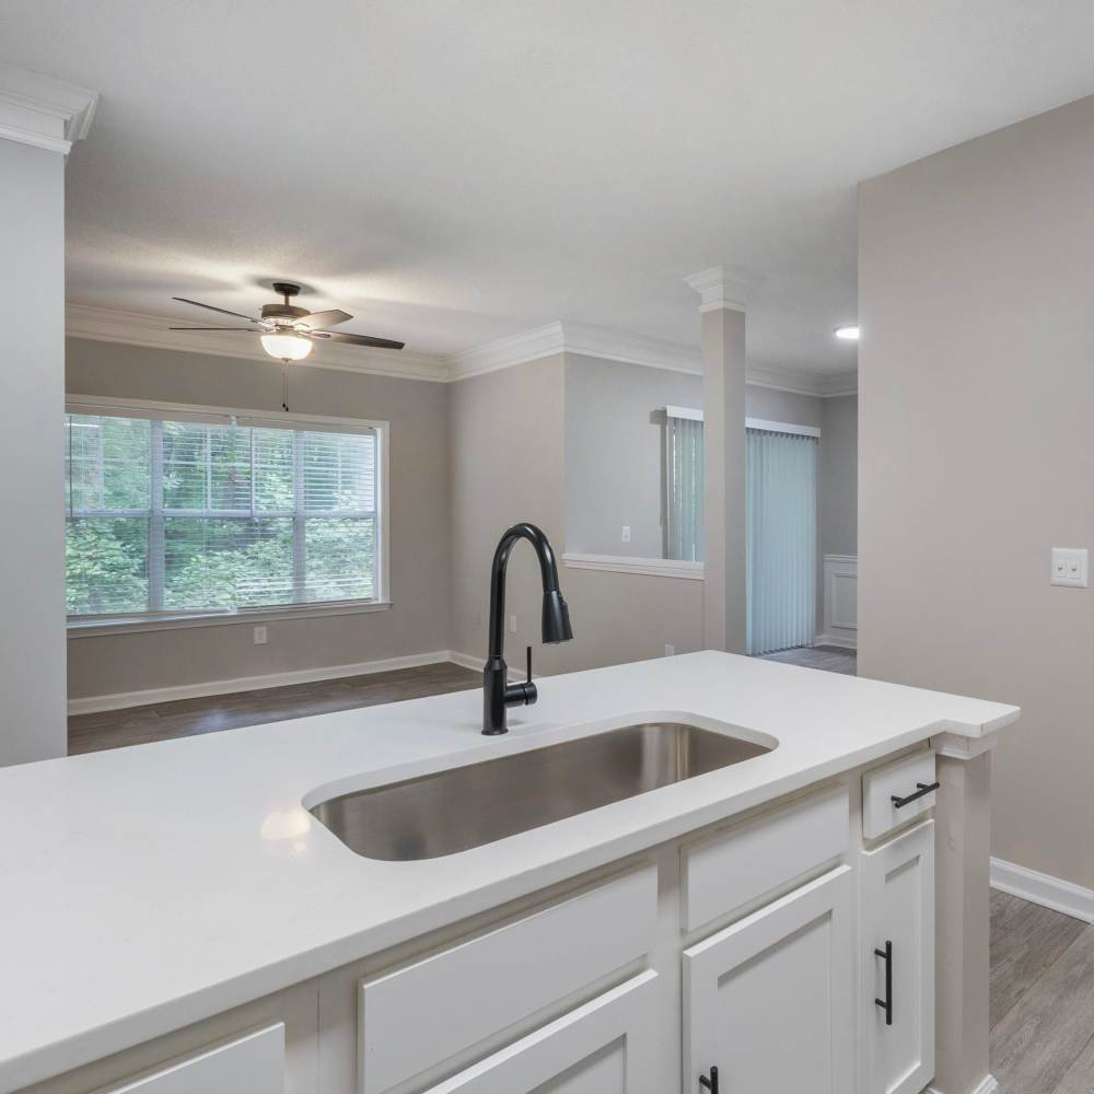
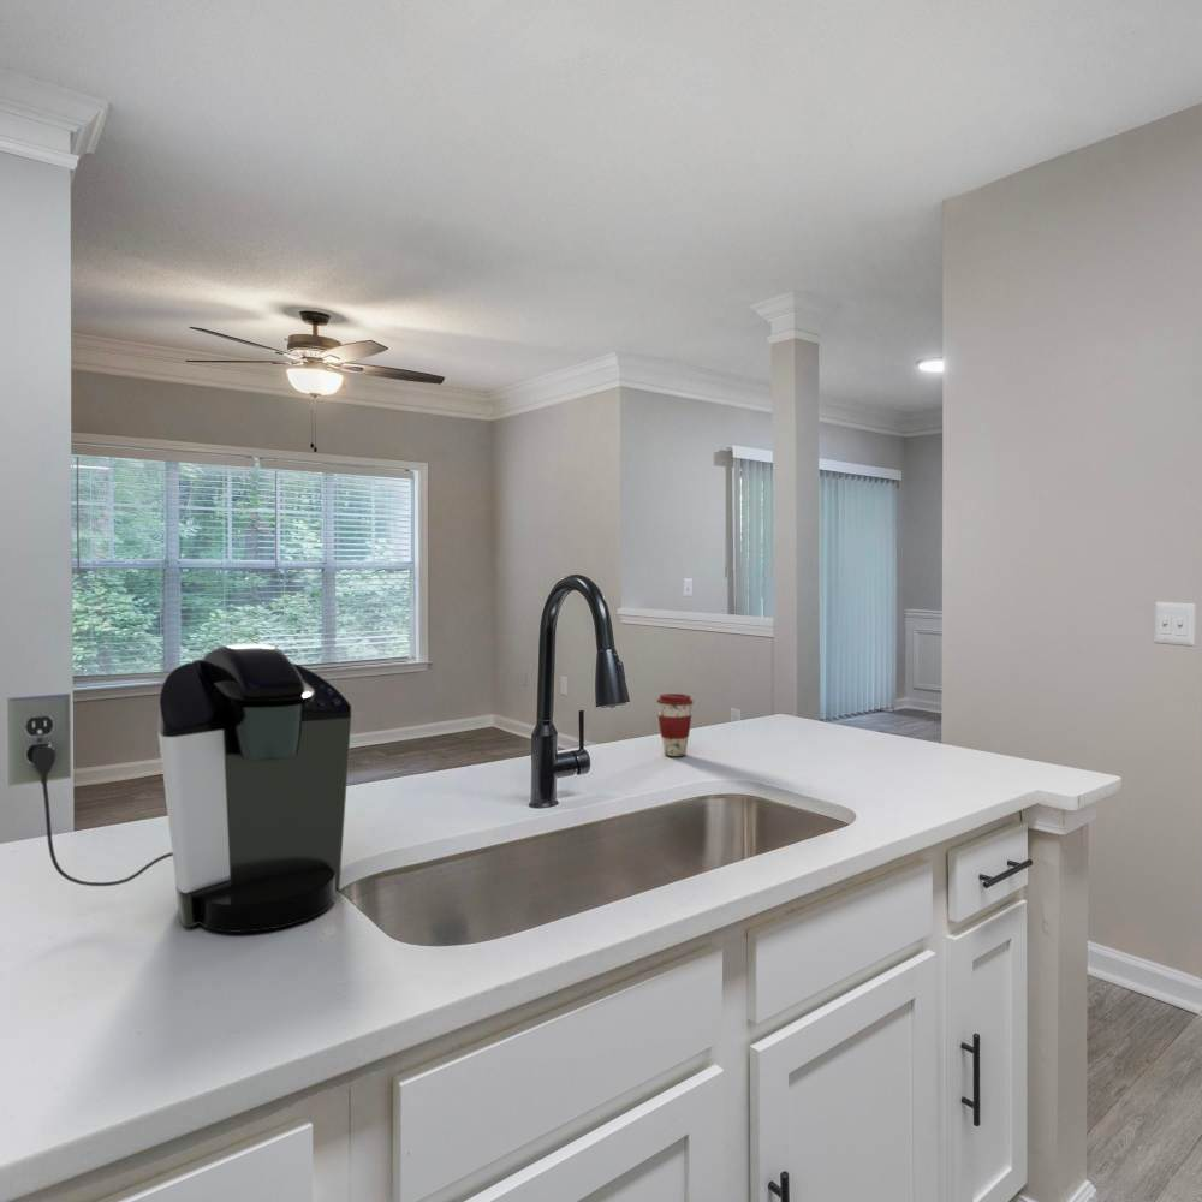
+ coffee maker [6,643,352,934]
+ coffee cup [655,692,695,757]
